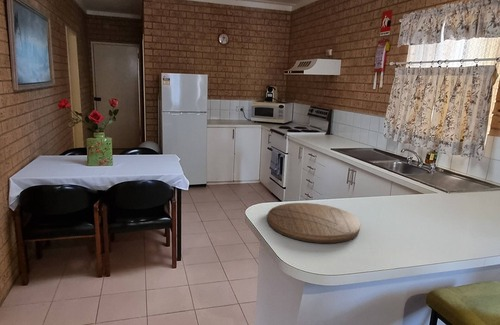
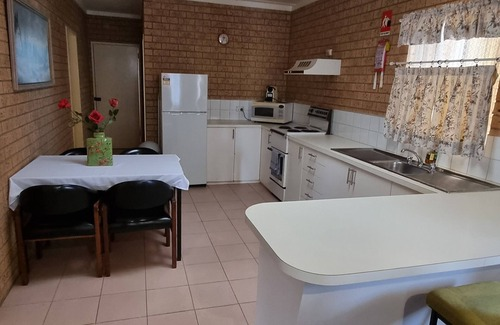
- cutting board [266,202,361,244]
